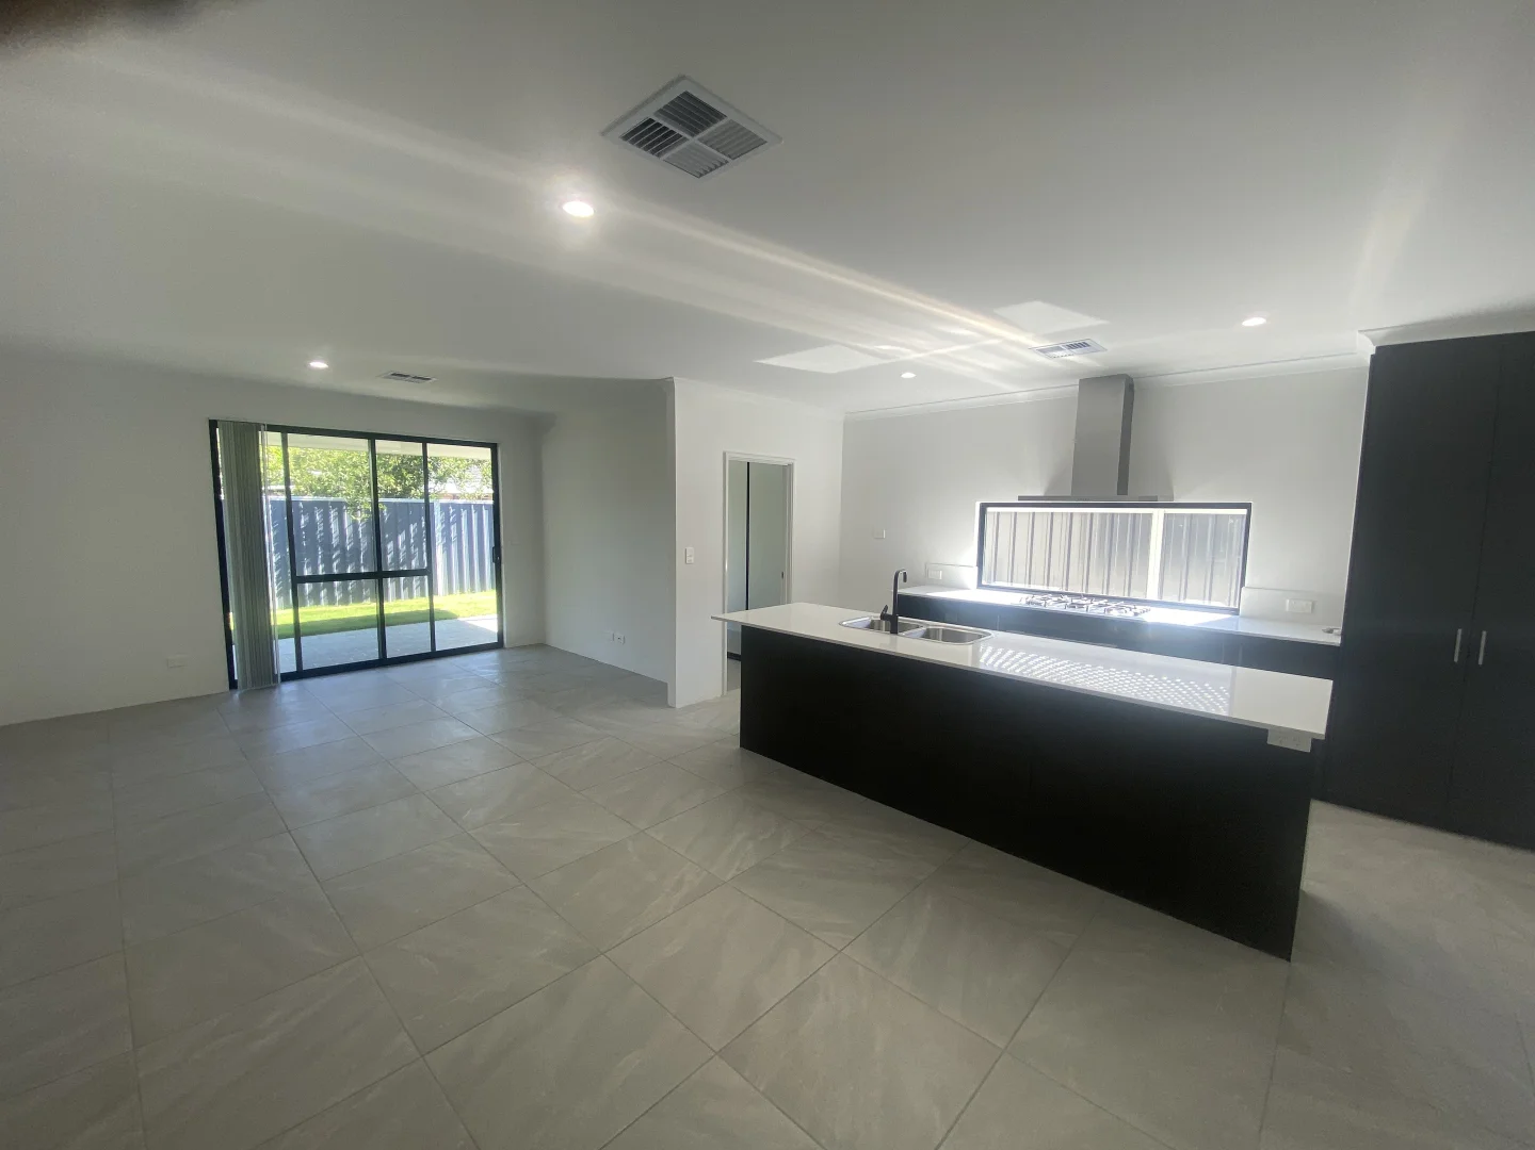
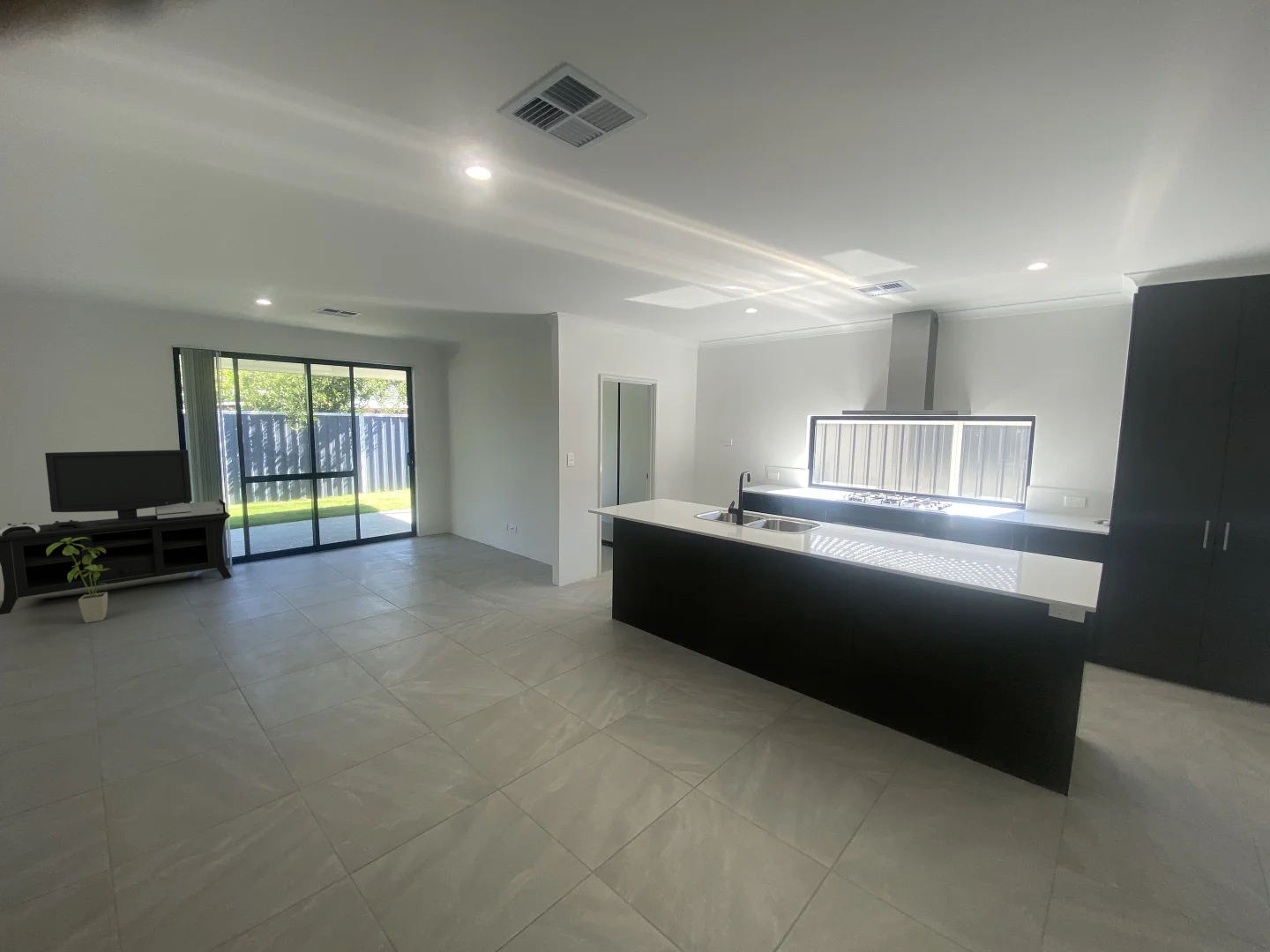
+ media console [0,449,233,615]
+ house plant [46,537,108,623]
